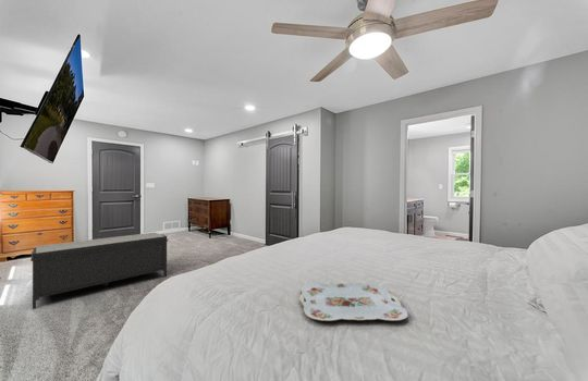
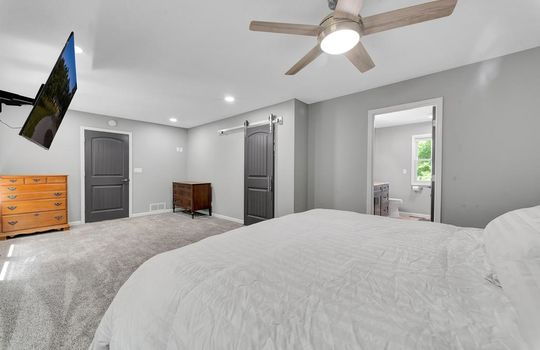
- bench [29,232,169,310]
- serving tray [298,282,409,322]
